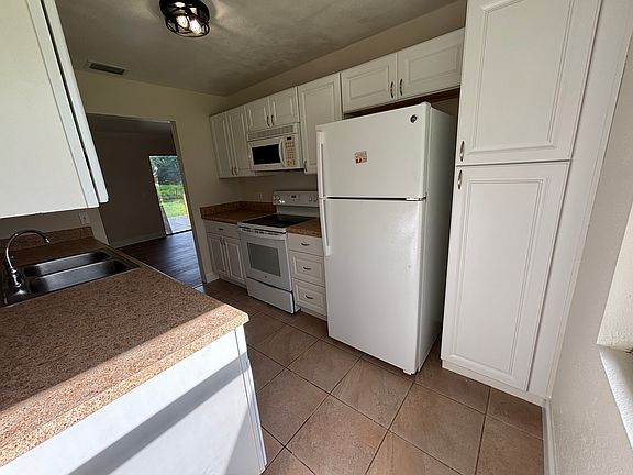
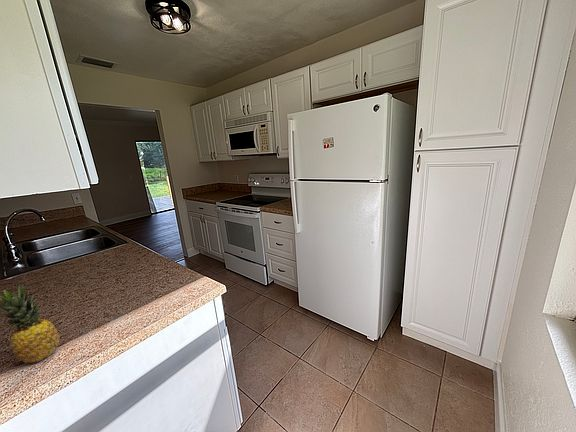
+ fruit [0,284,60,364]
